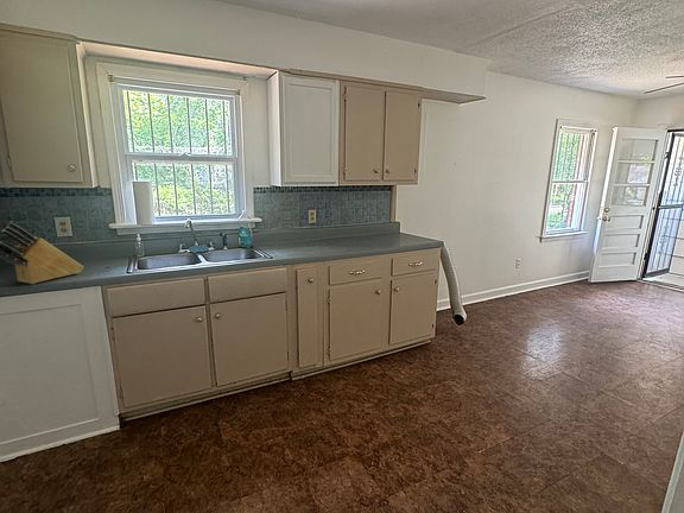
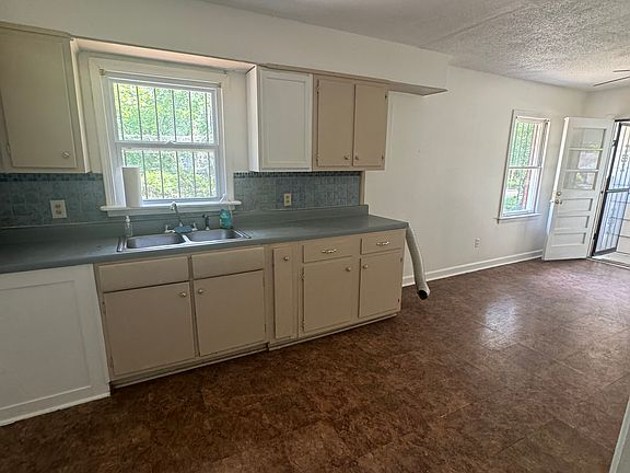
- knife block [0,220,84,285]
